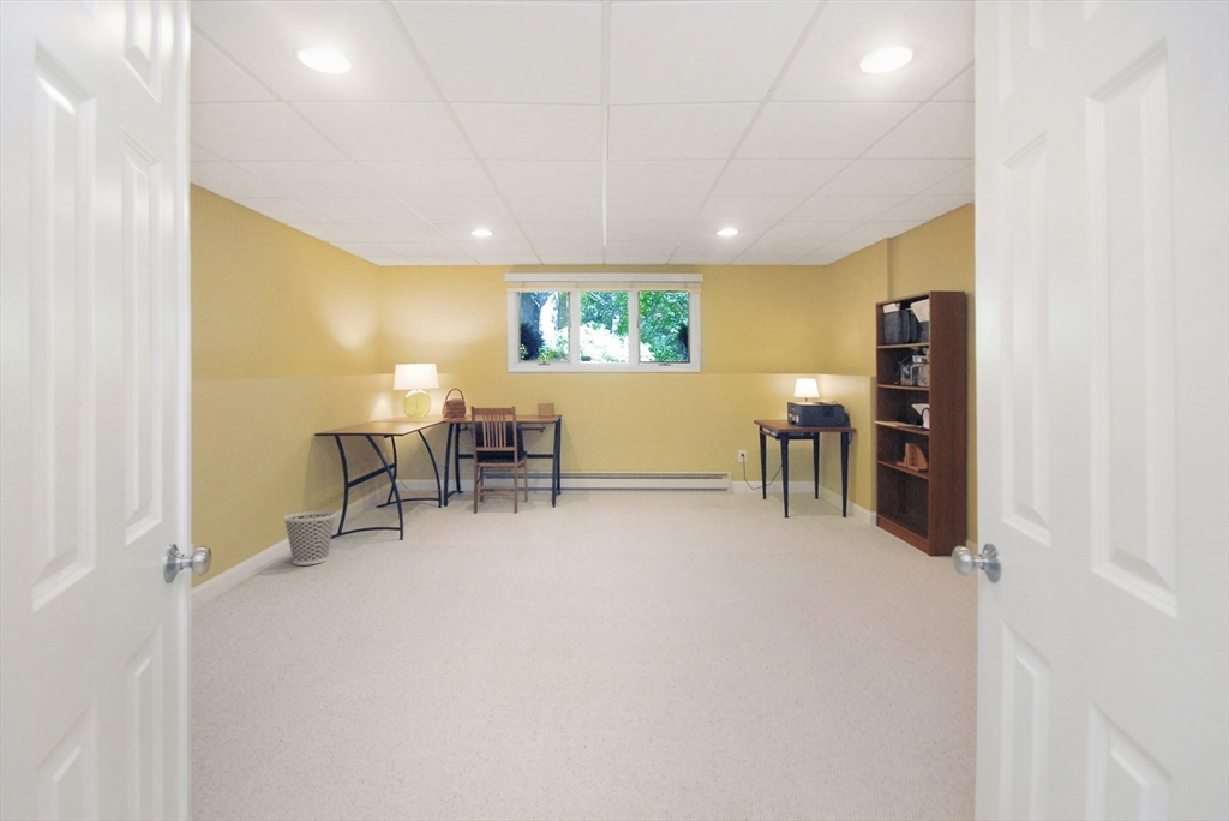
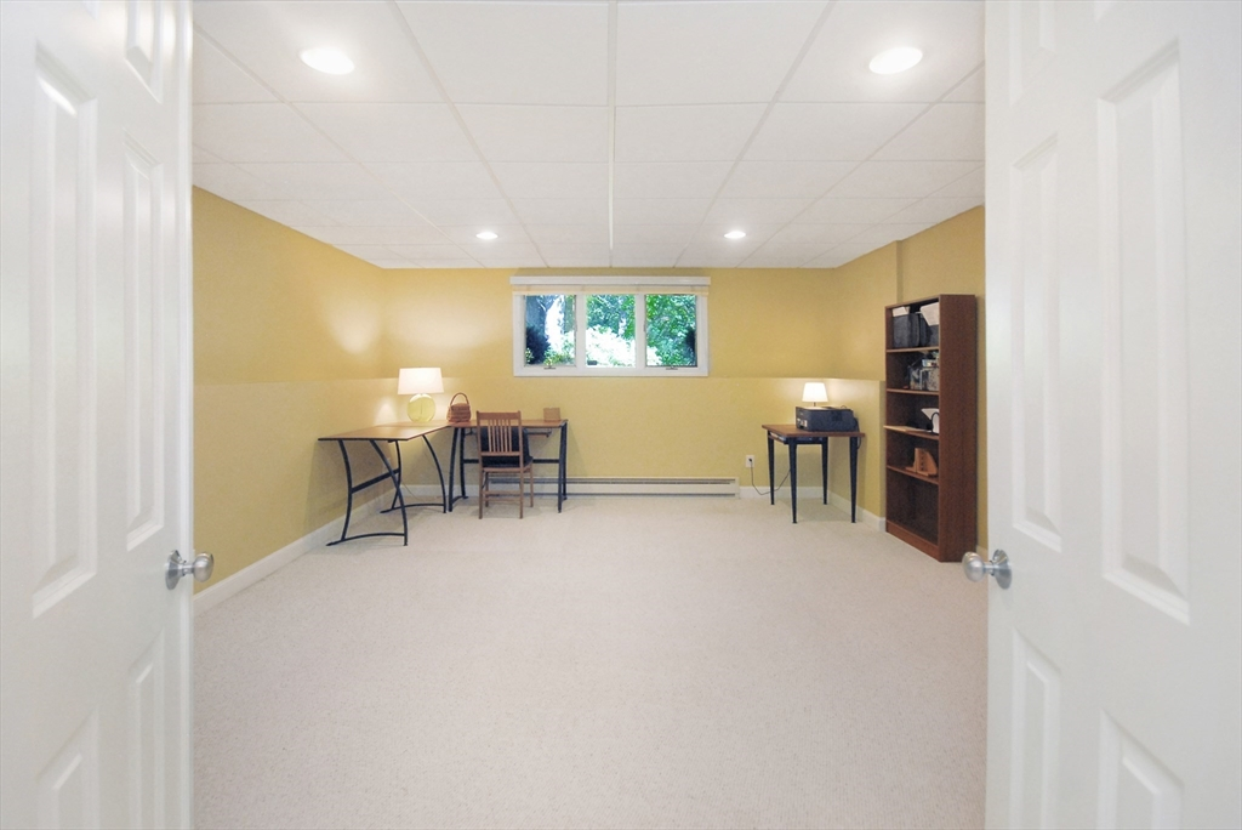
- wastebasket [282,510,337,567]
